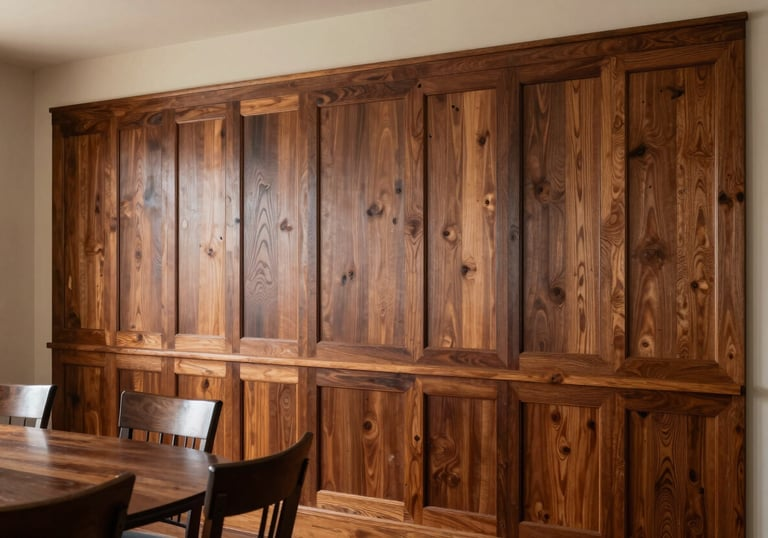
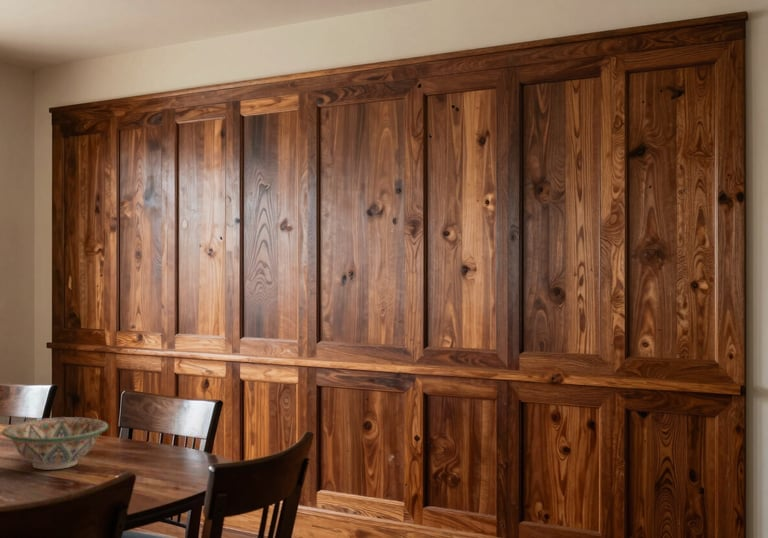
+ decorative bowl [1,416,109,471]
